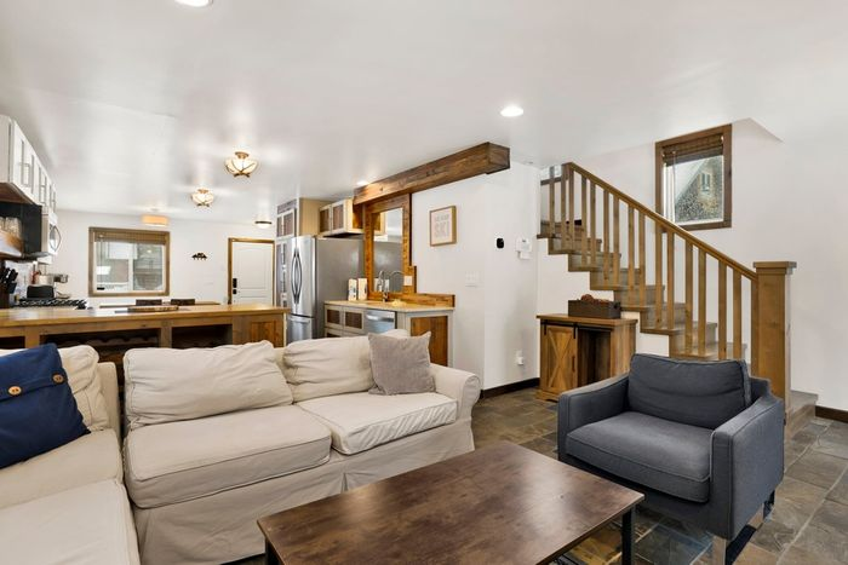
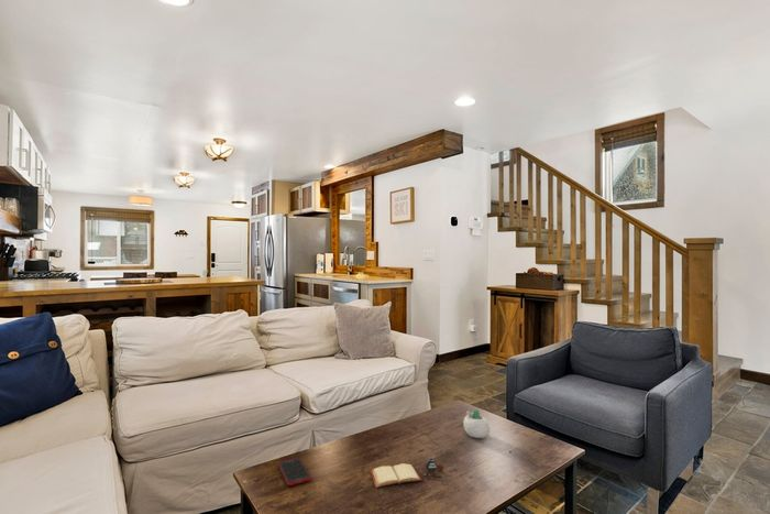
+ book [369,458,444,489]
+ succulent planter [462,407,491,439]
+ cell phone [277,457,312,486]
